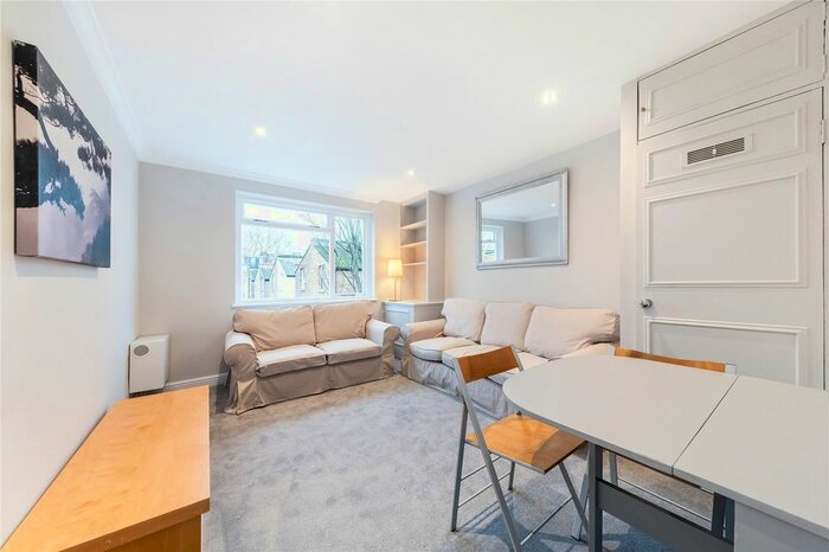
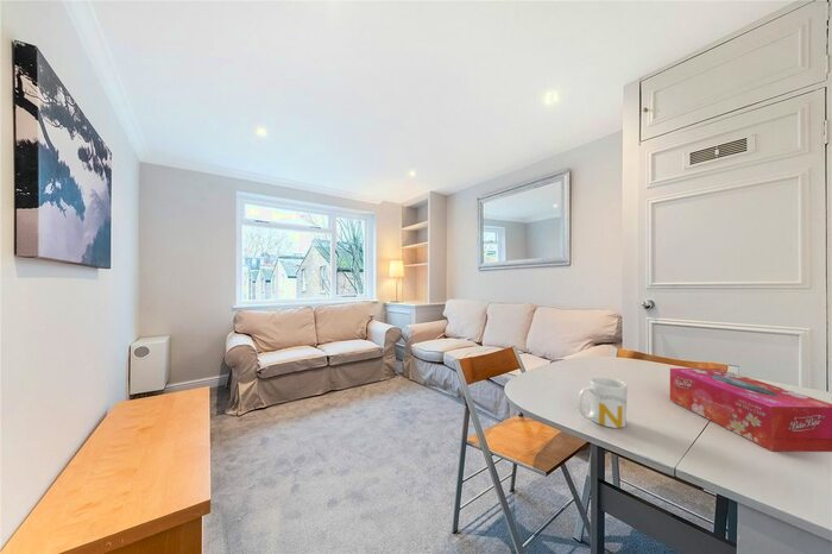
+ mug [576,376,628,429]
+ tissue box [669,367,832,453]
